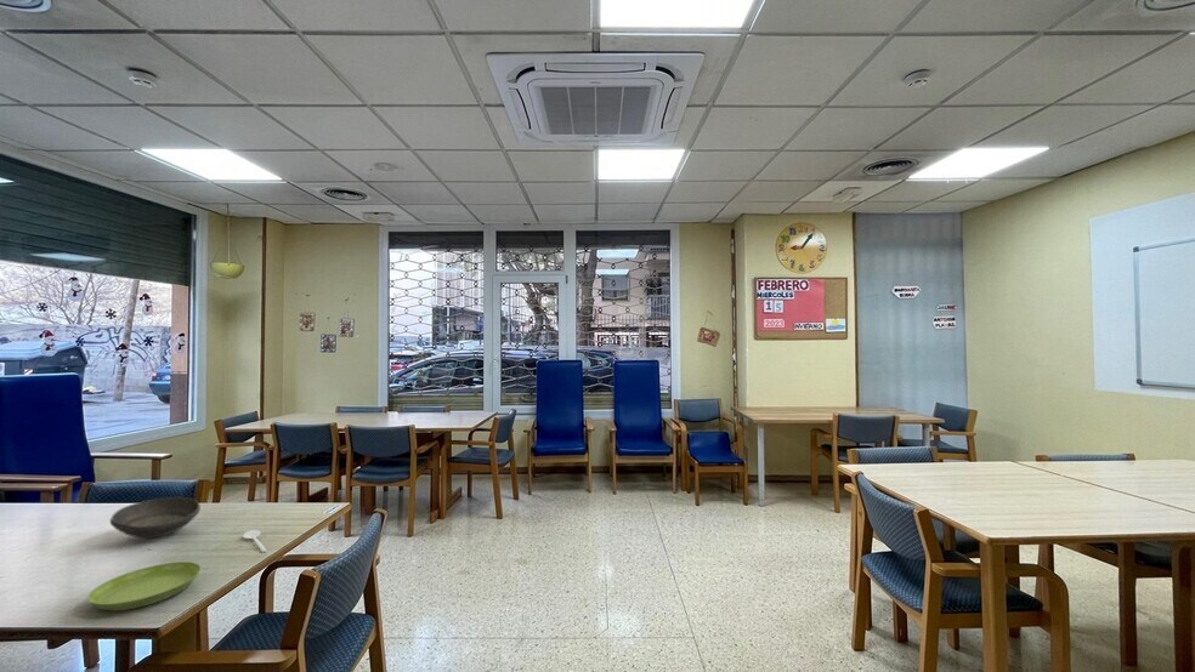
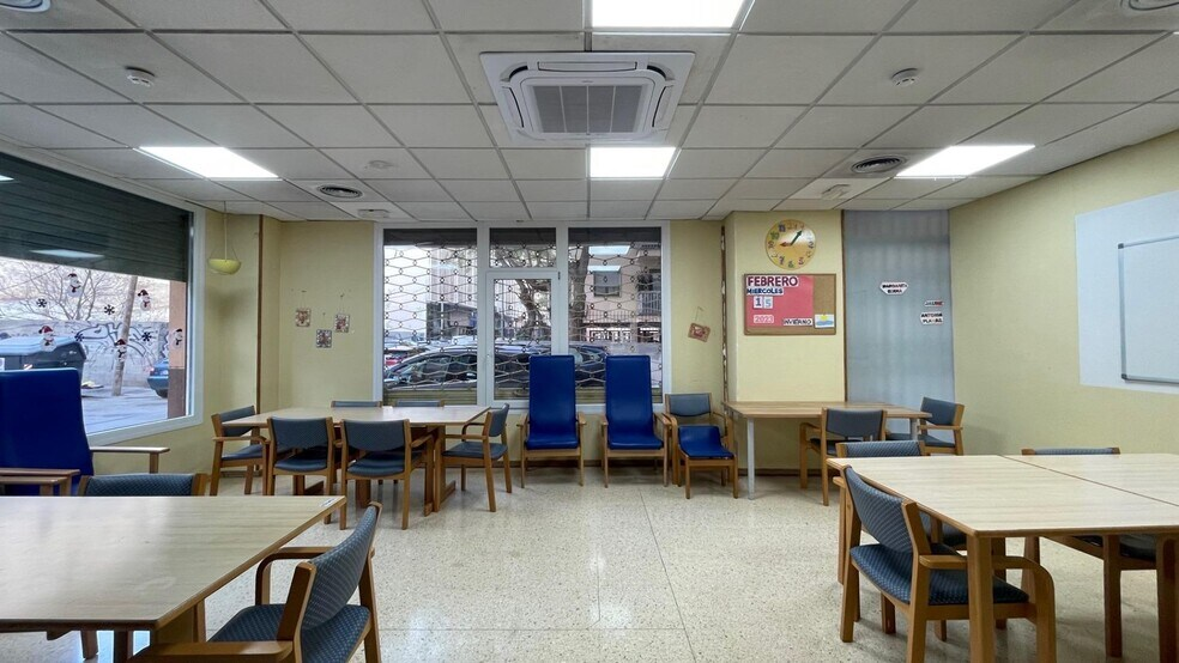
- saucer [86,560,203,611]
- bowl [109,496,202,540]
- stirrer [242,529,267,553]
